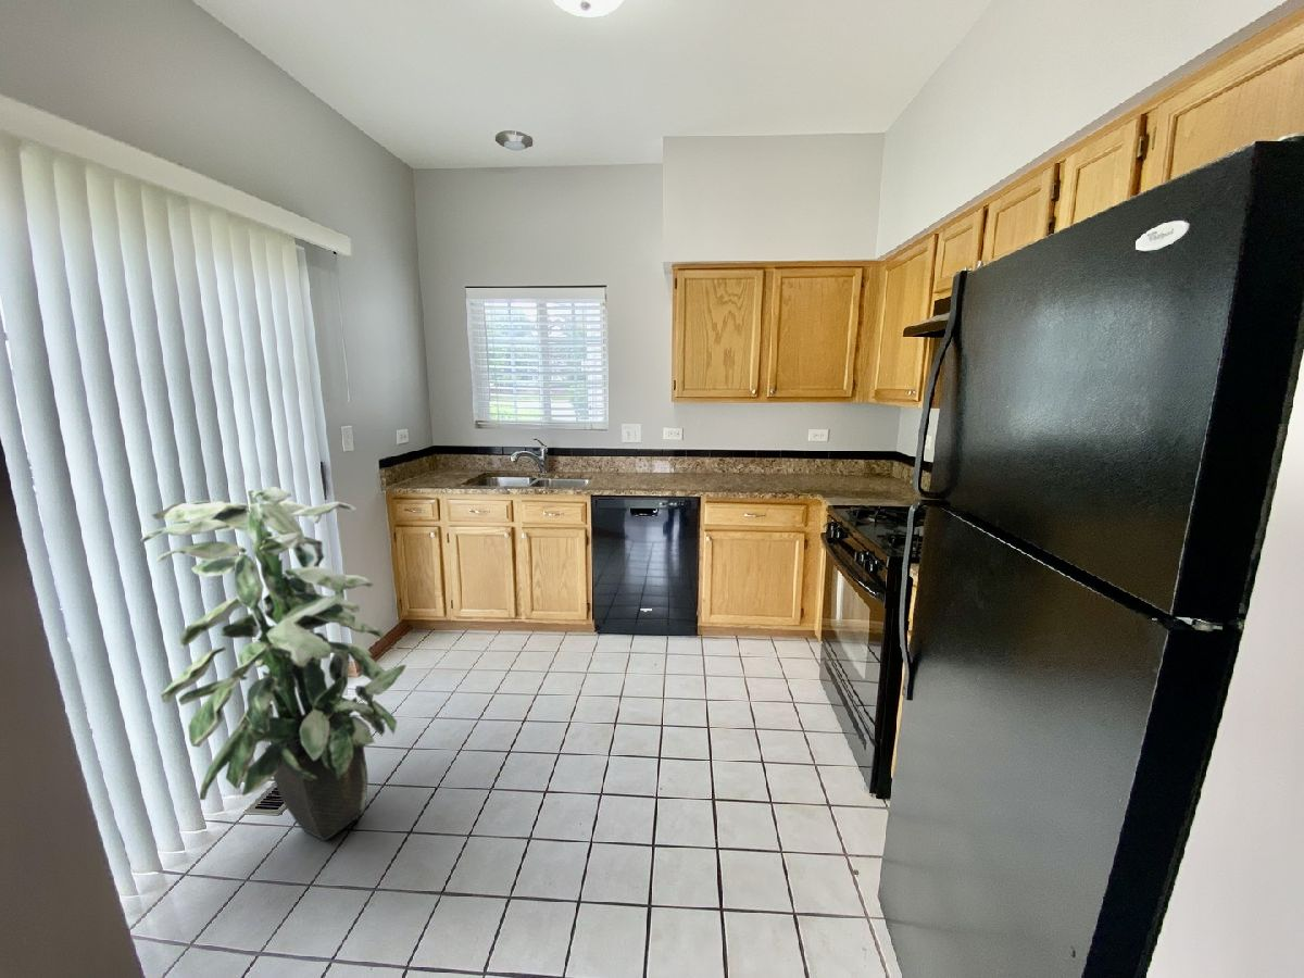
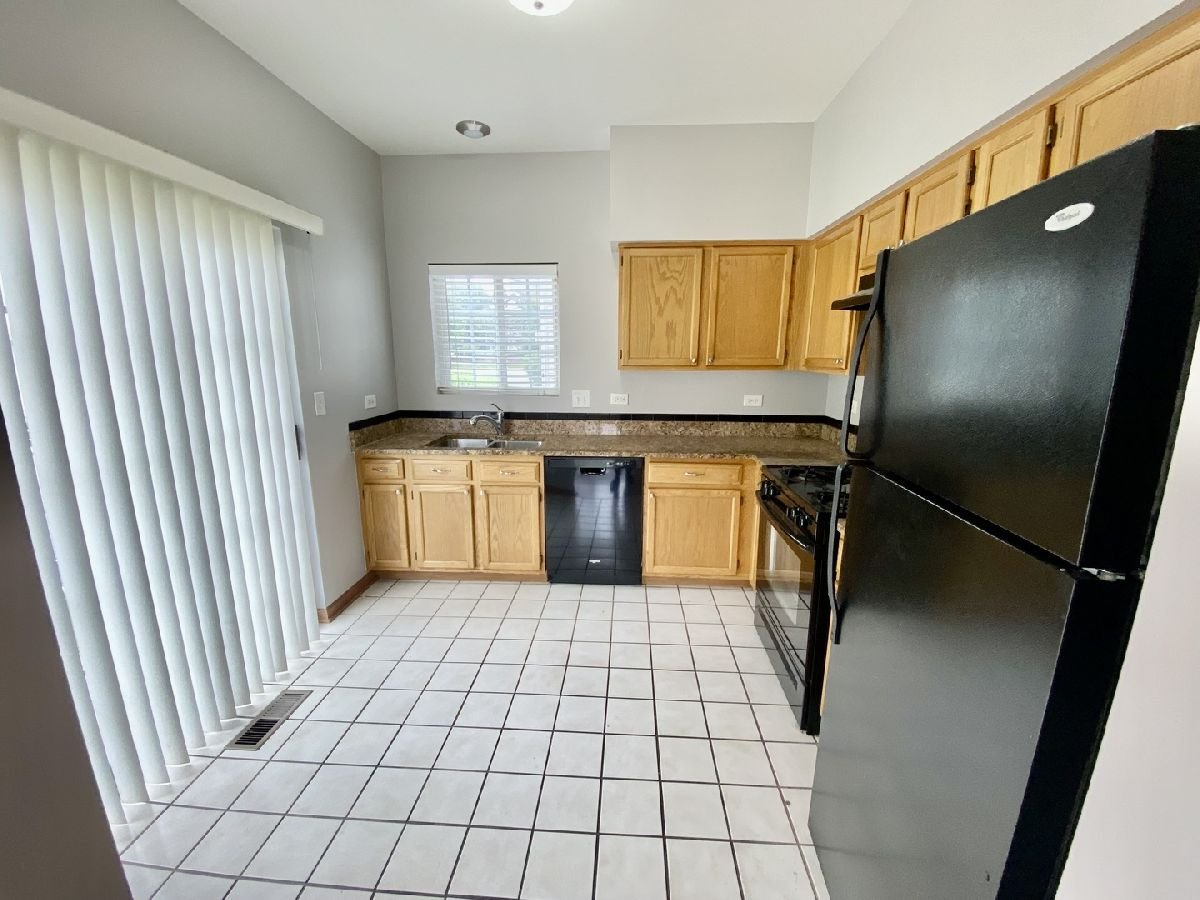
- indoor plant [139,486,408,842]
